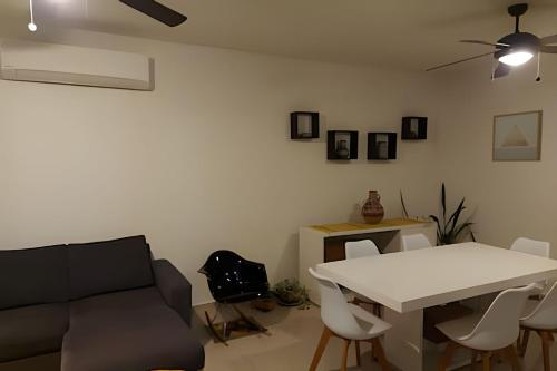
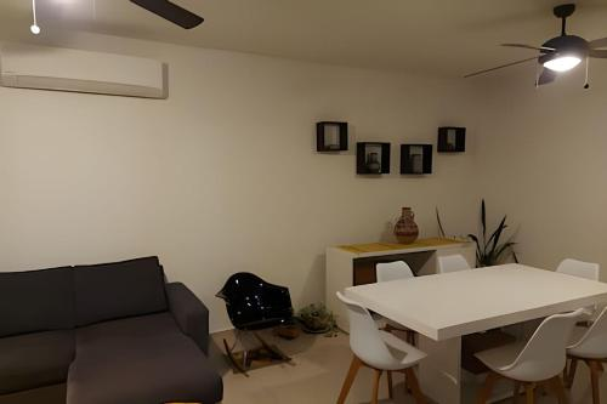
- wall art [491,109,544,163]
